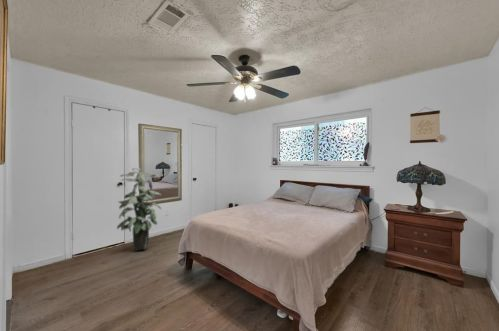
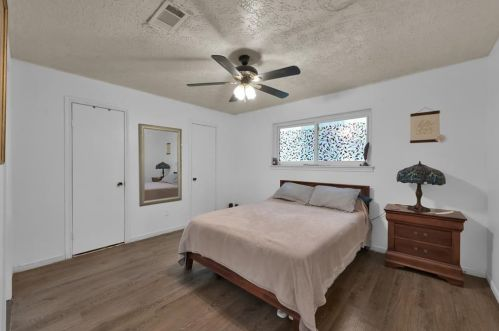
- indoor plant [116,167,162,252]
